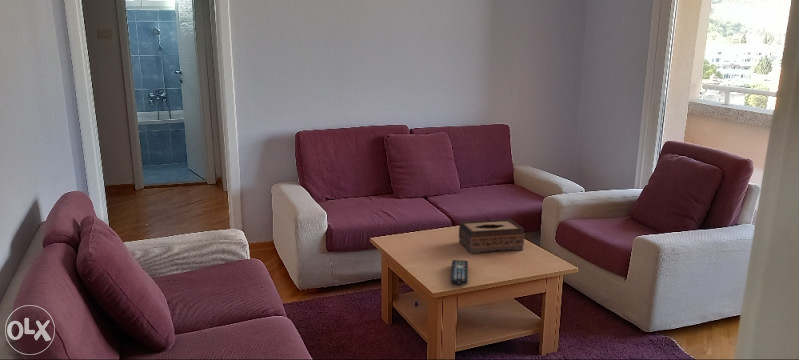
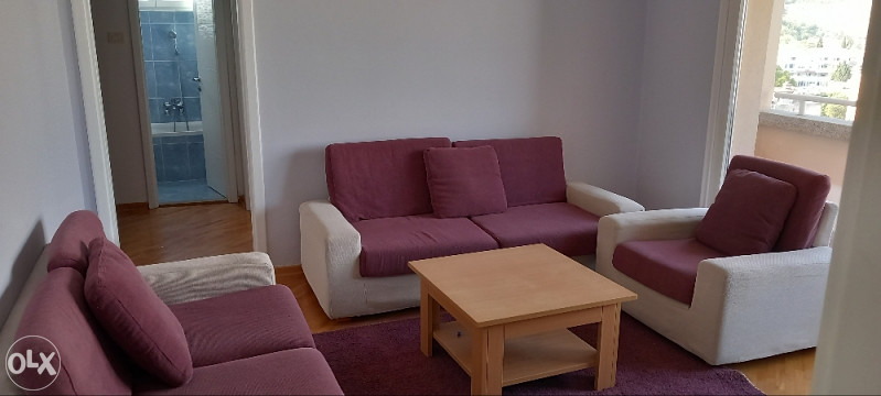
- tissue box [458,218,525,254]
- remote control [450,259,469,285]
